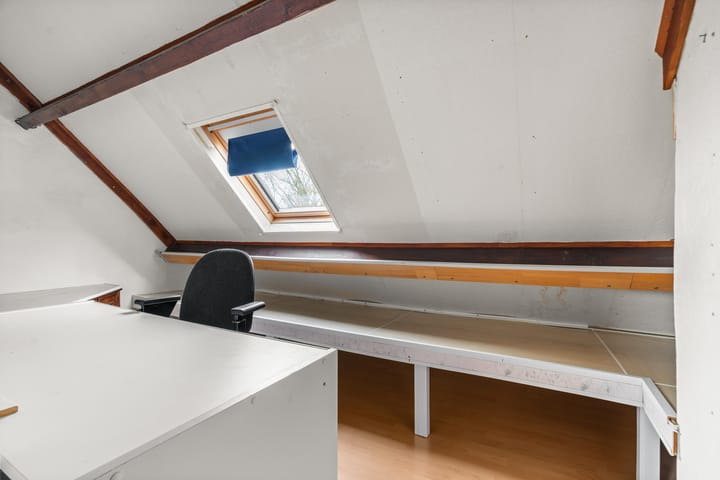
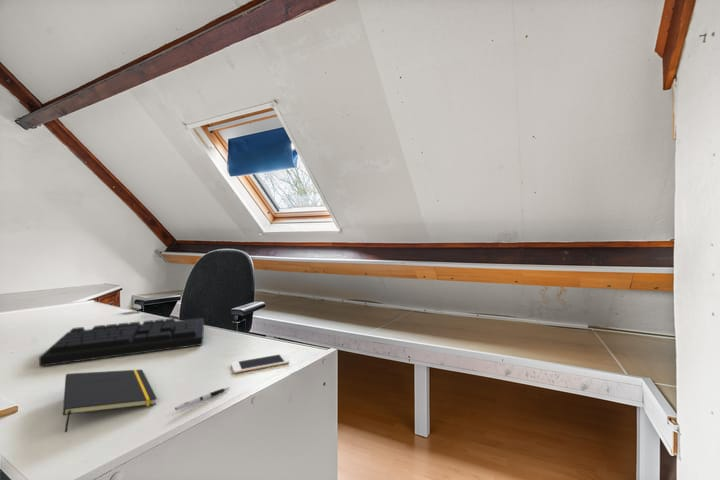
+ pen [174,386,231,411]
+ keyboard [38,317,205,367]
+ notepad [62,368,158,433]
+ cell phone [230,353,290,374]
